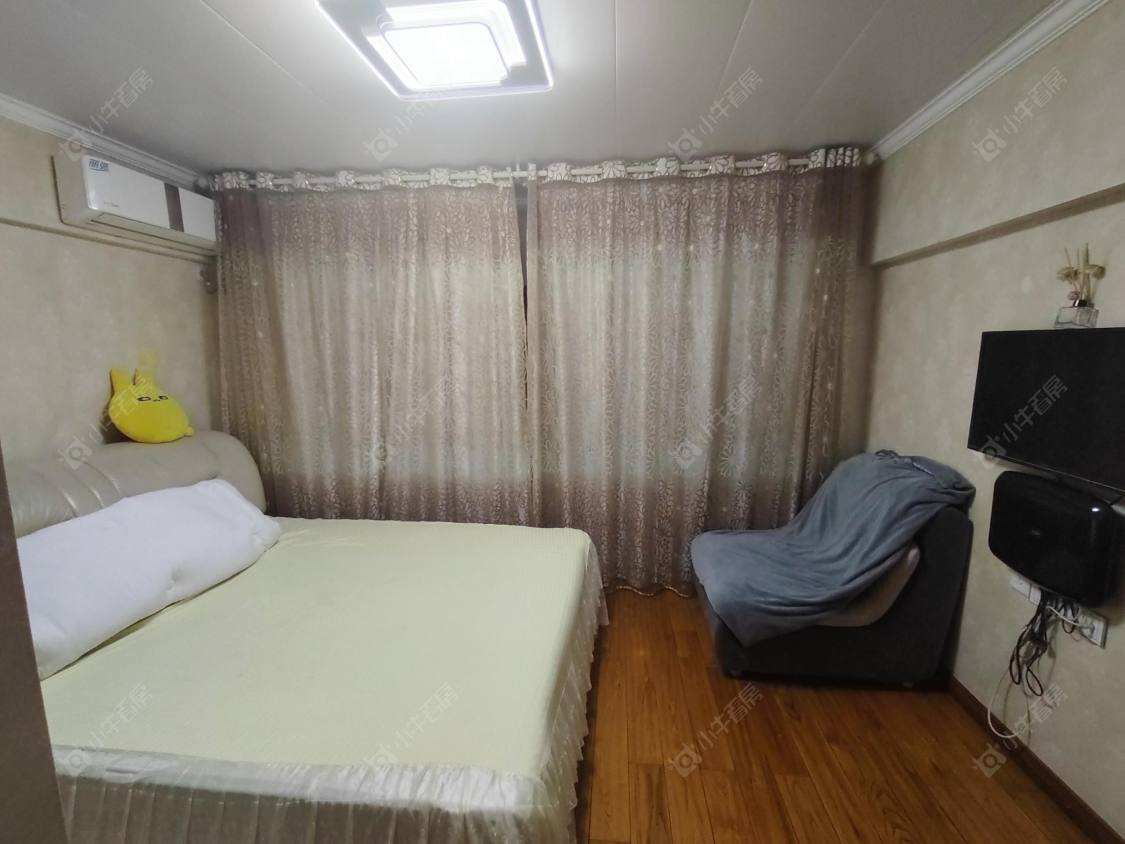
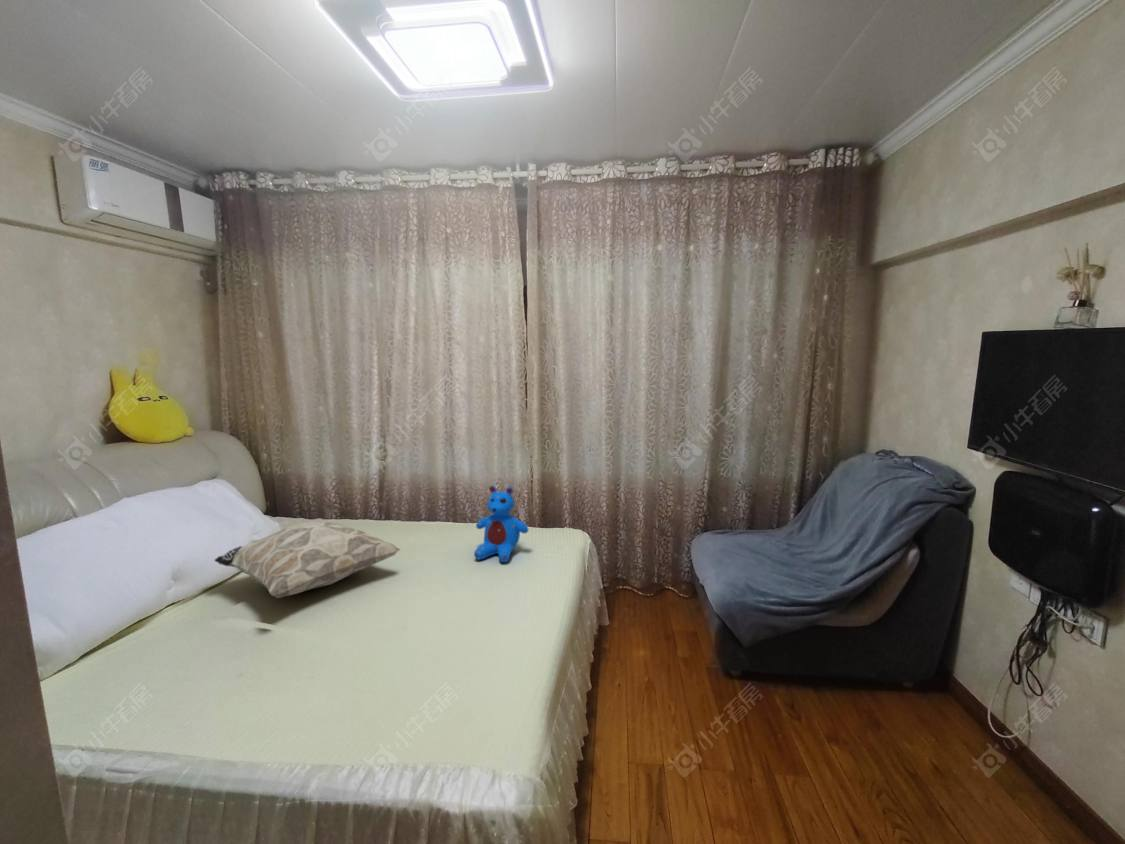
+ stuffed toy [473,485,529,563]
+ decorative pillow [214,521,401,599]
